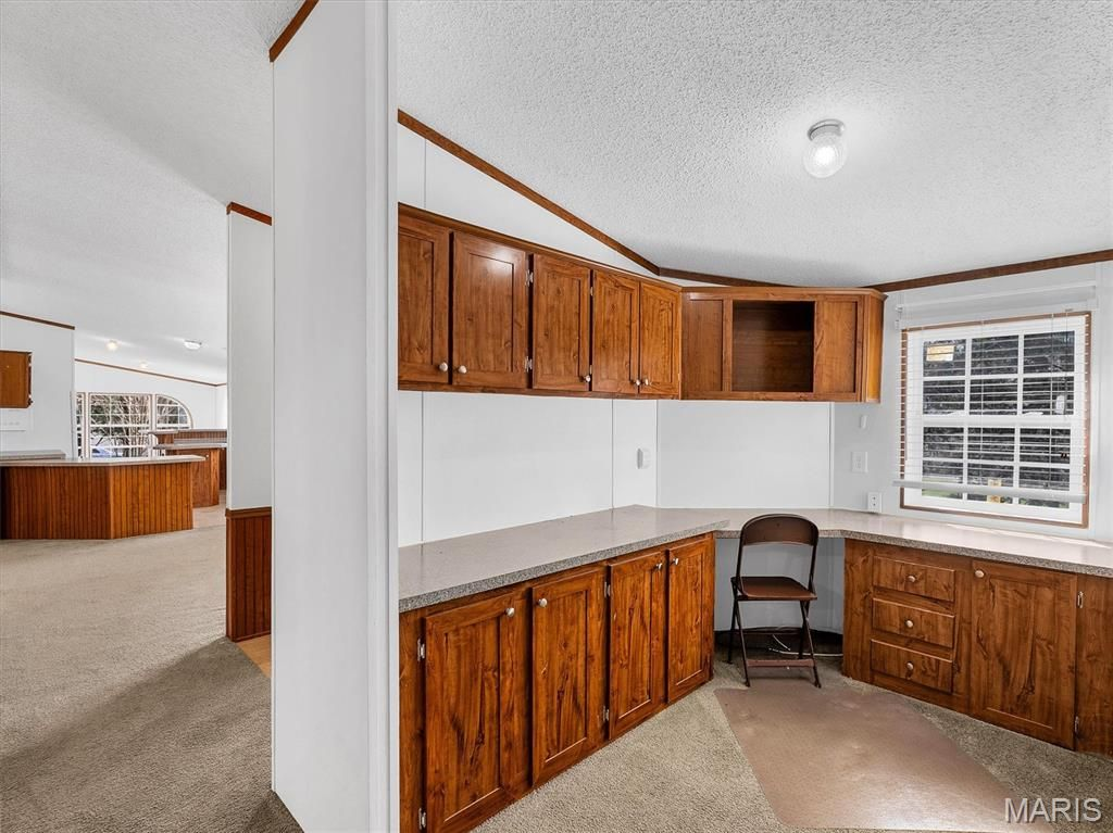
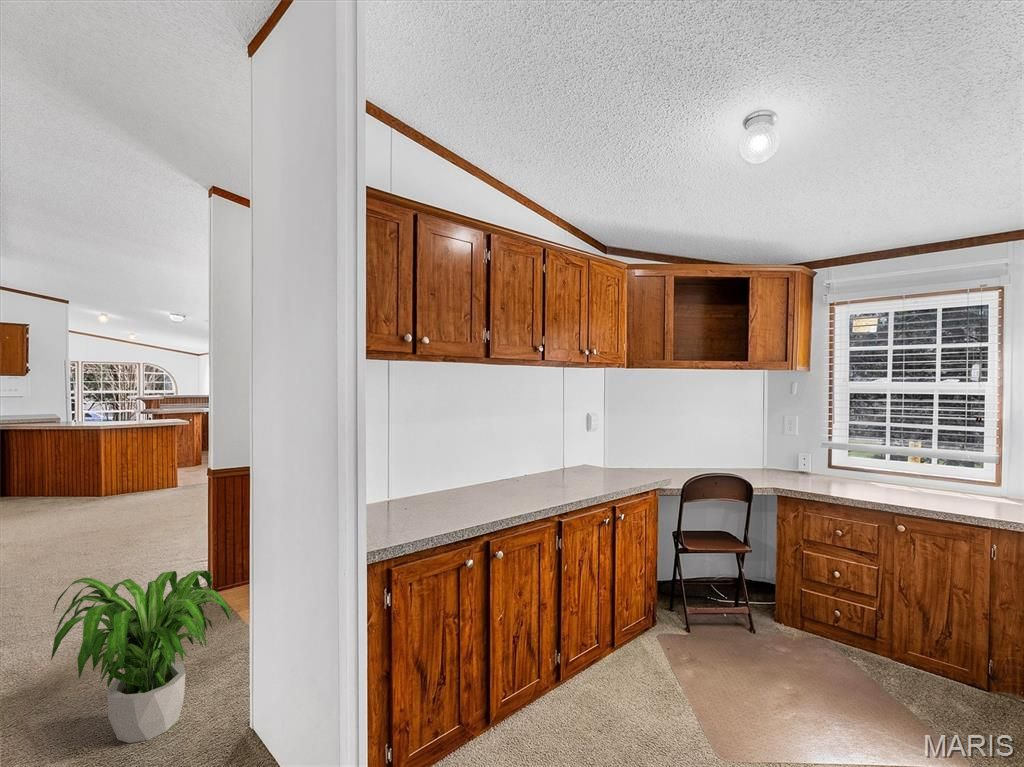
+ potted plant [50,570,233,744]
